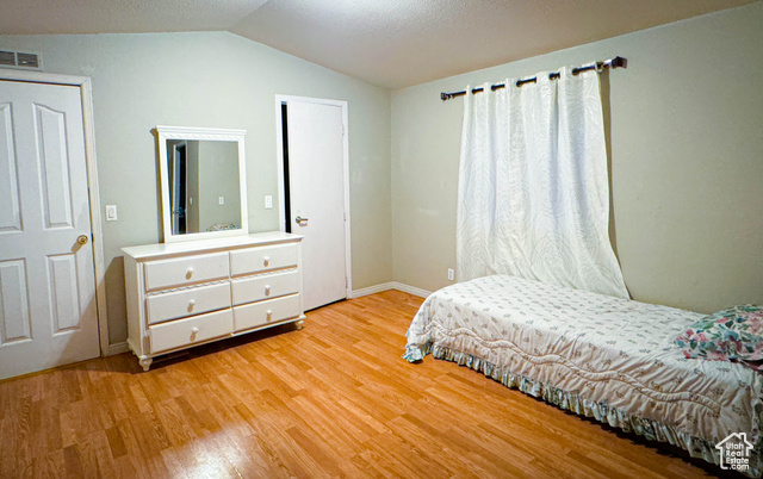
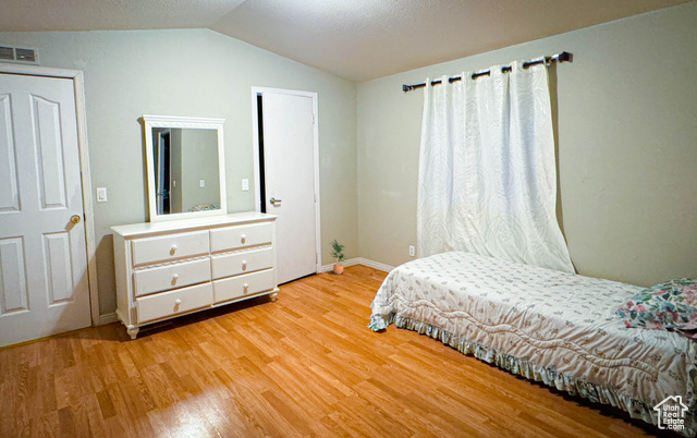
+ potted plant [328,239,348,276]
